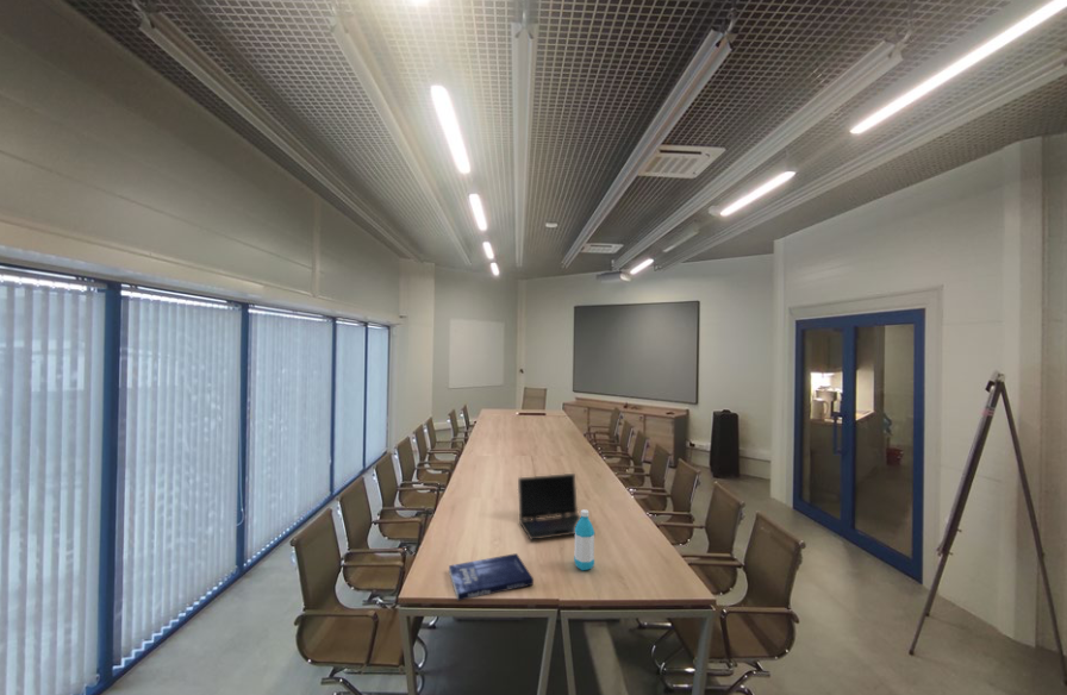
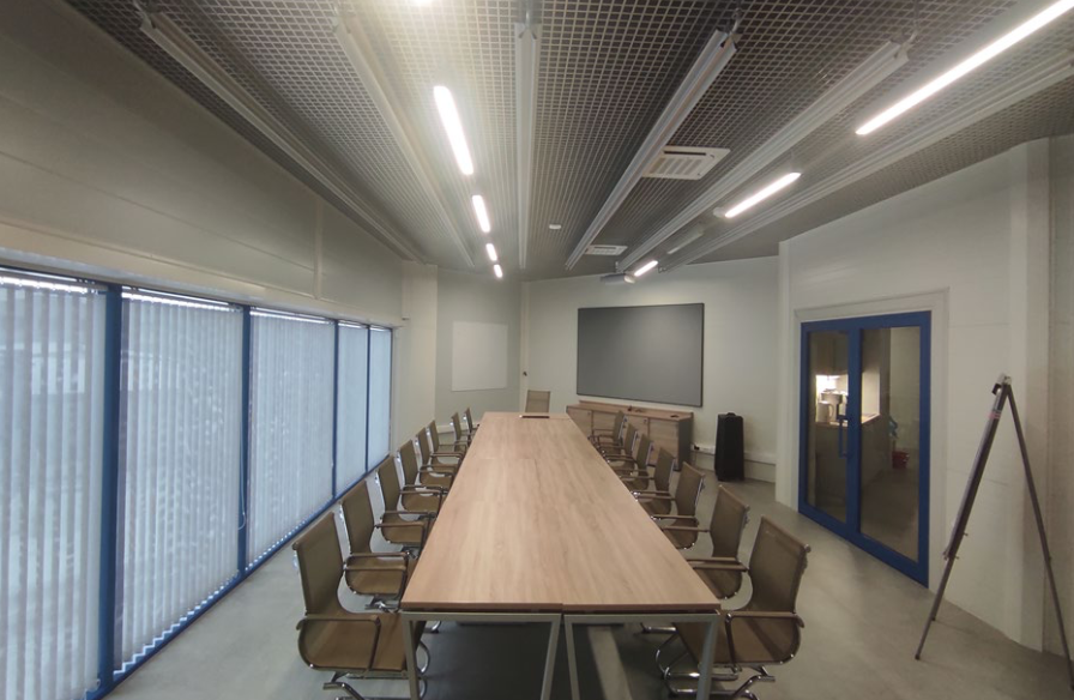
- laptop computer [517,472,581,541]
- water bottle [573,508,595,571]
- book [448,552,535,602]
